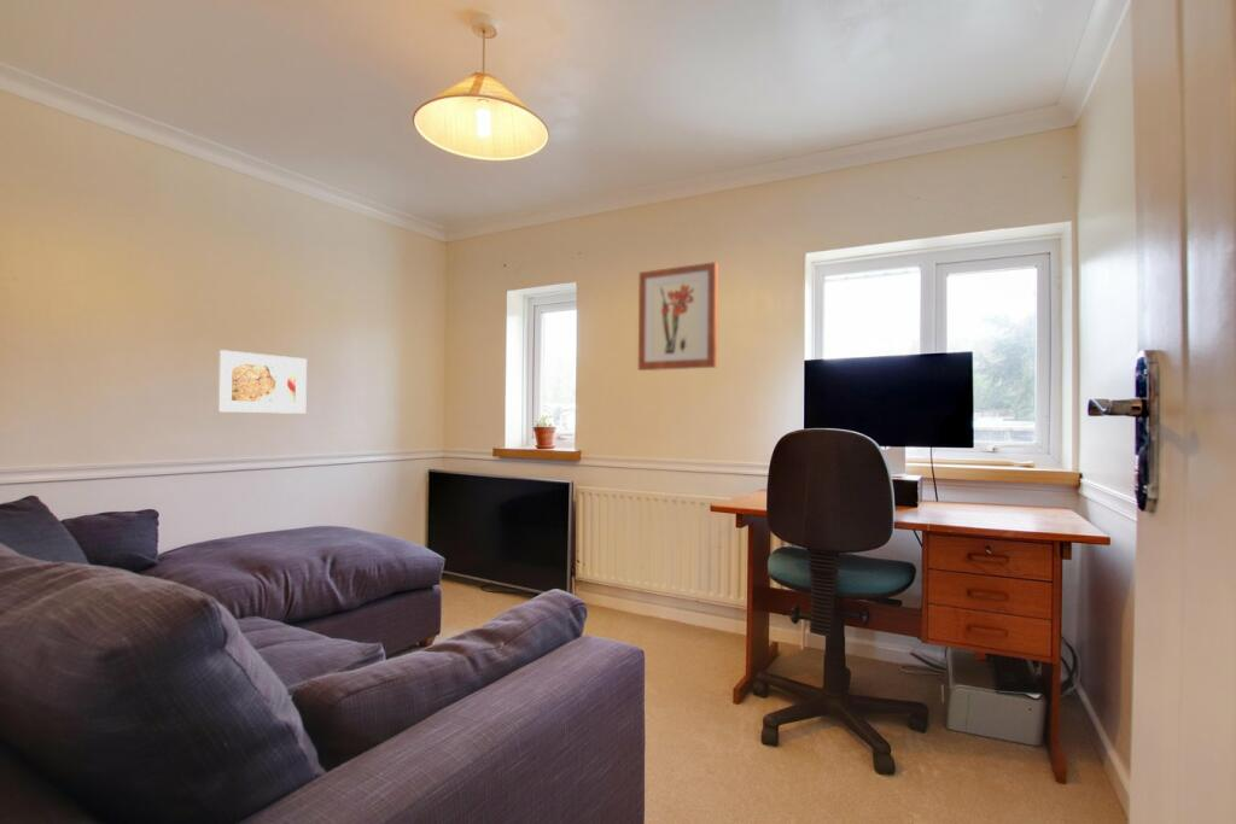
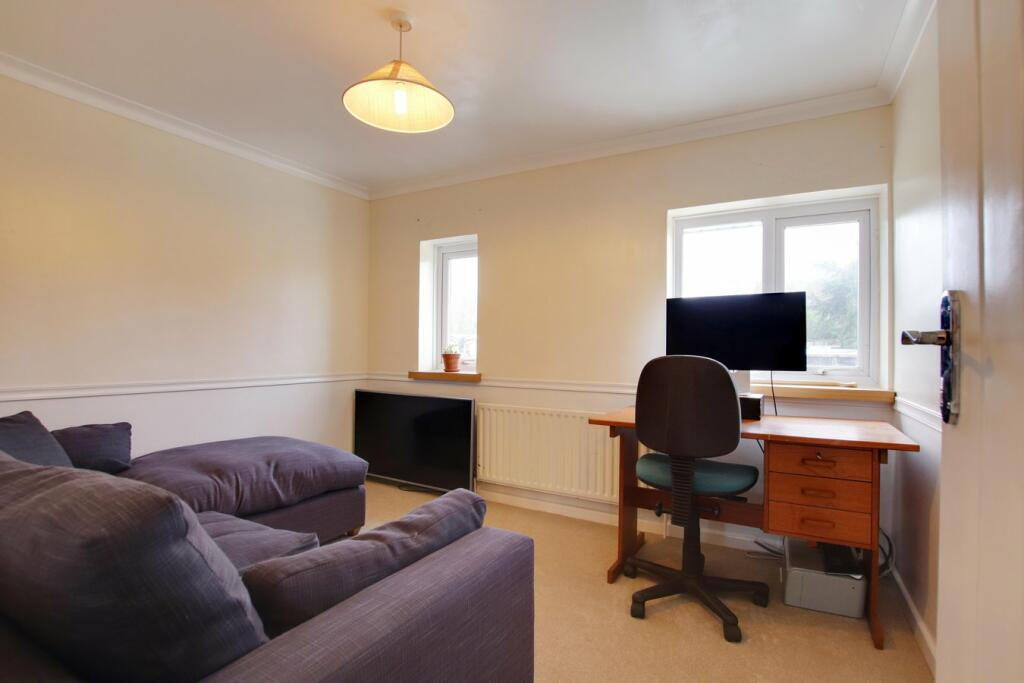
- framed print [216,349,308,415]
- wall art [637,261,719,372]
